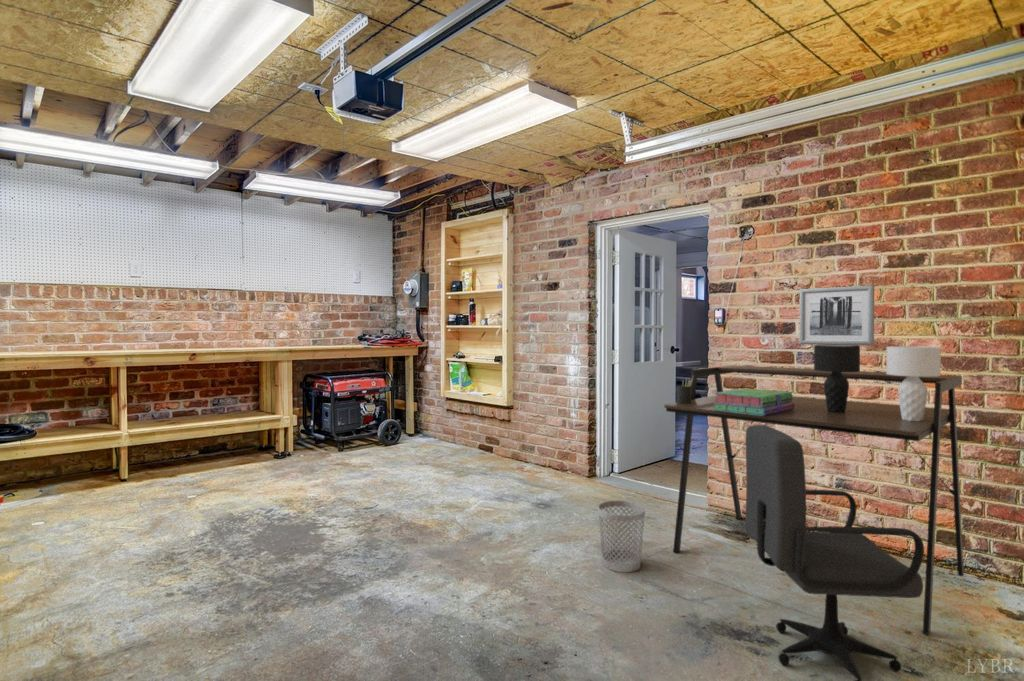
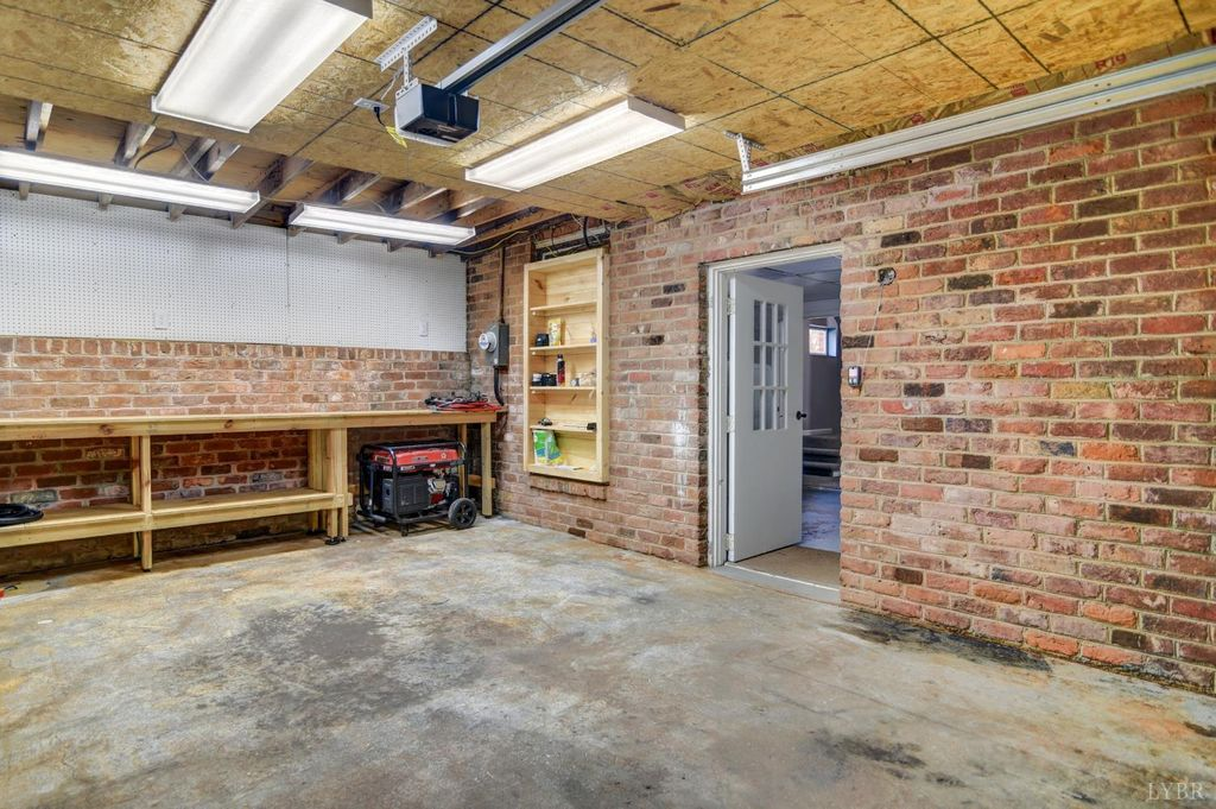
- table lamp [813,345,942,421]
- wastebasket [597,500,646,573]
- stack of books [713,387,794,416]
- wall art [798,284,875,346]
- office chair [744,424,925,681]
- pen holder [676,376,694,404]
- desk [663,364,965,636]
